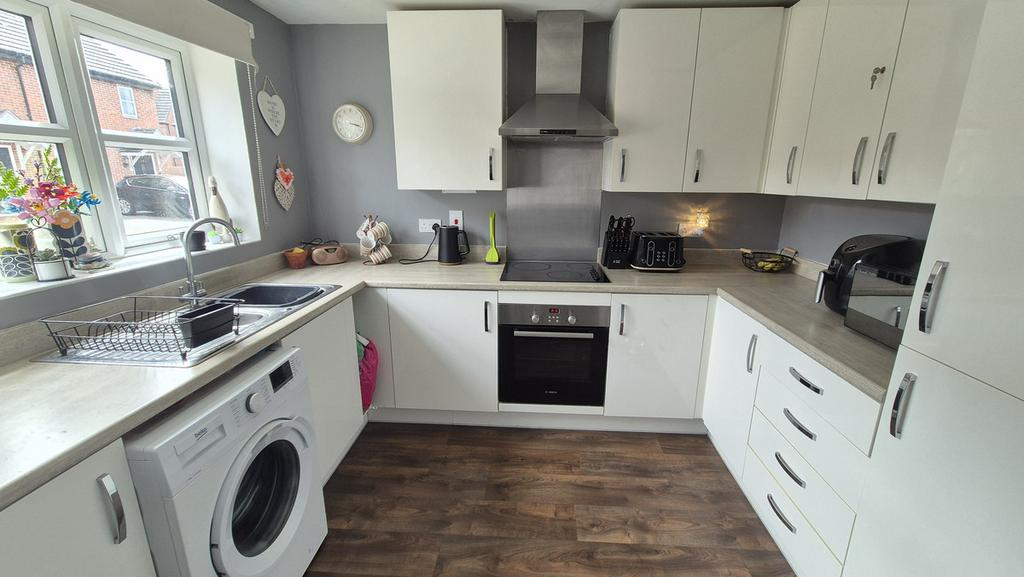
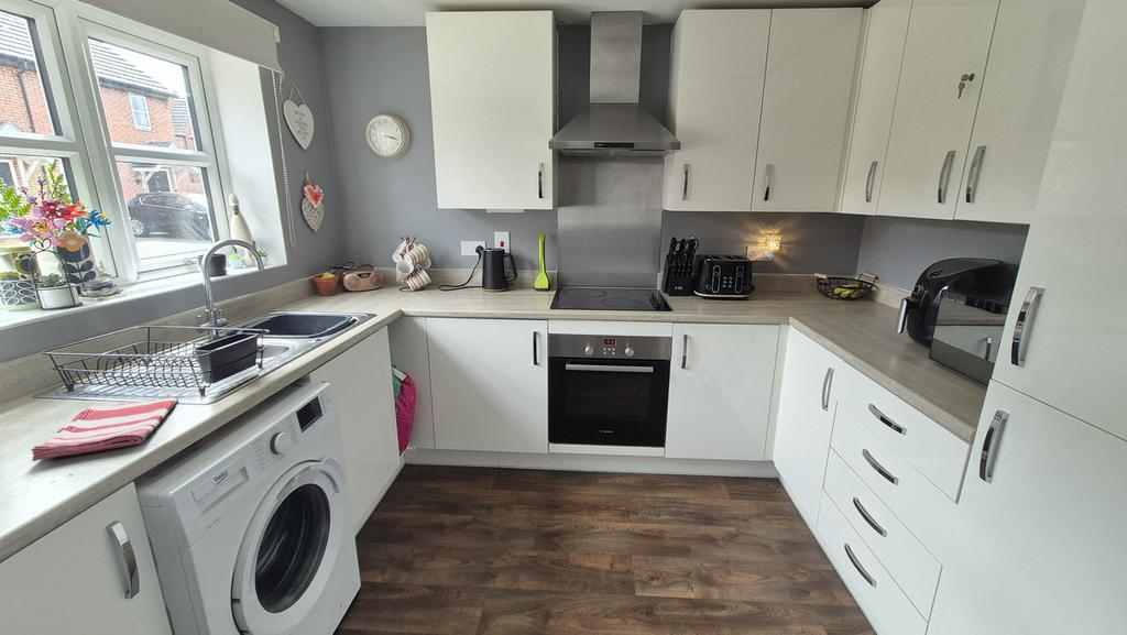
+ dish towel [30,396,179,462]
